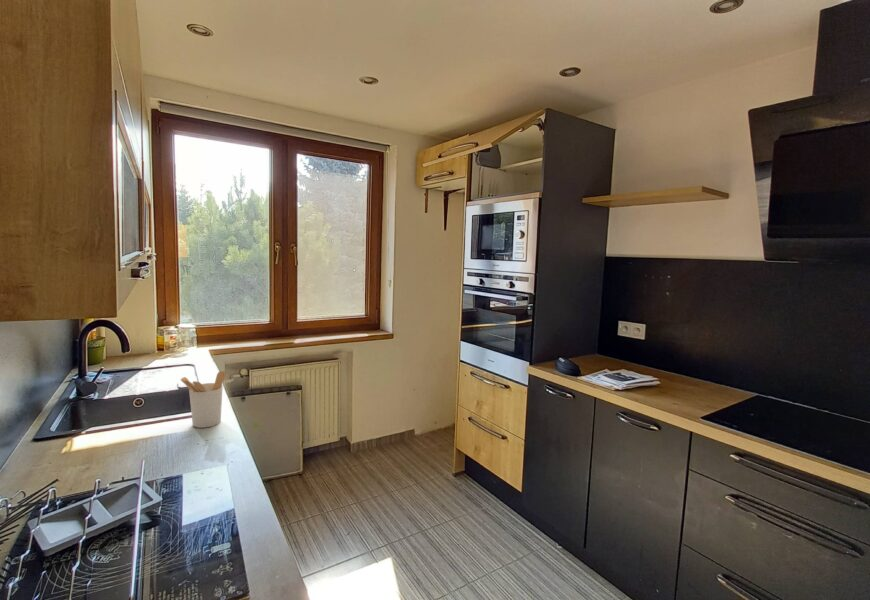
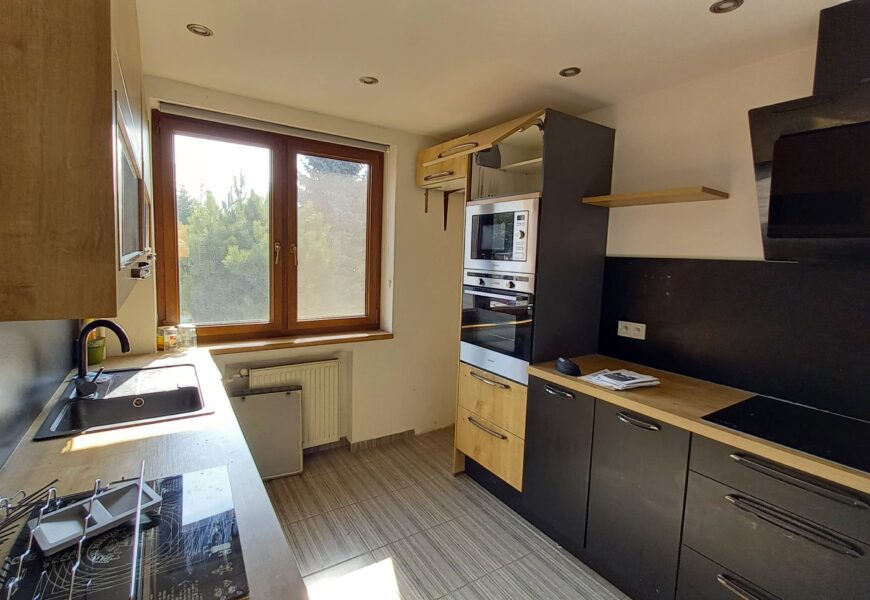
- utensil holder [179,370,227,429]
